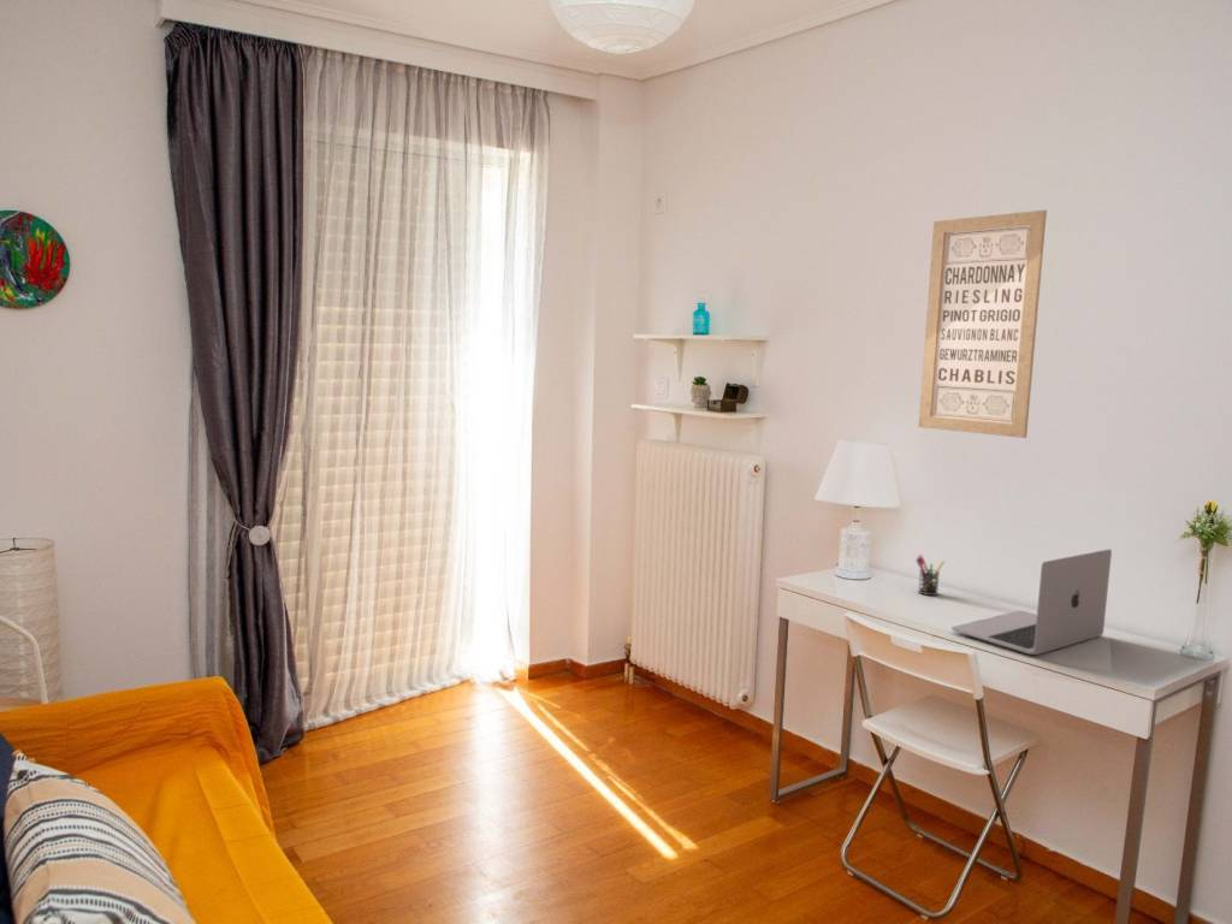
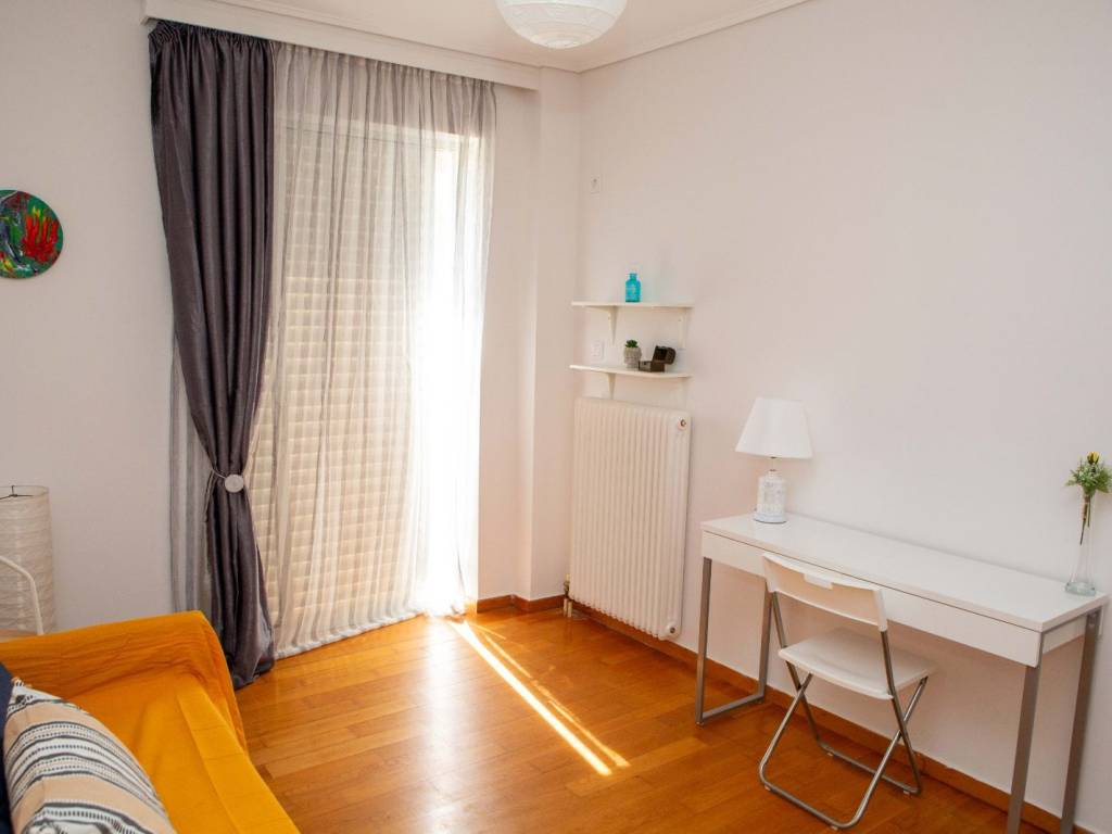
- laptop [950,549,1113,656]
- pen holder [914,553,946,597]
- wall art [917,209,1048,439]
